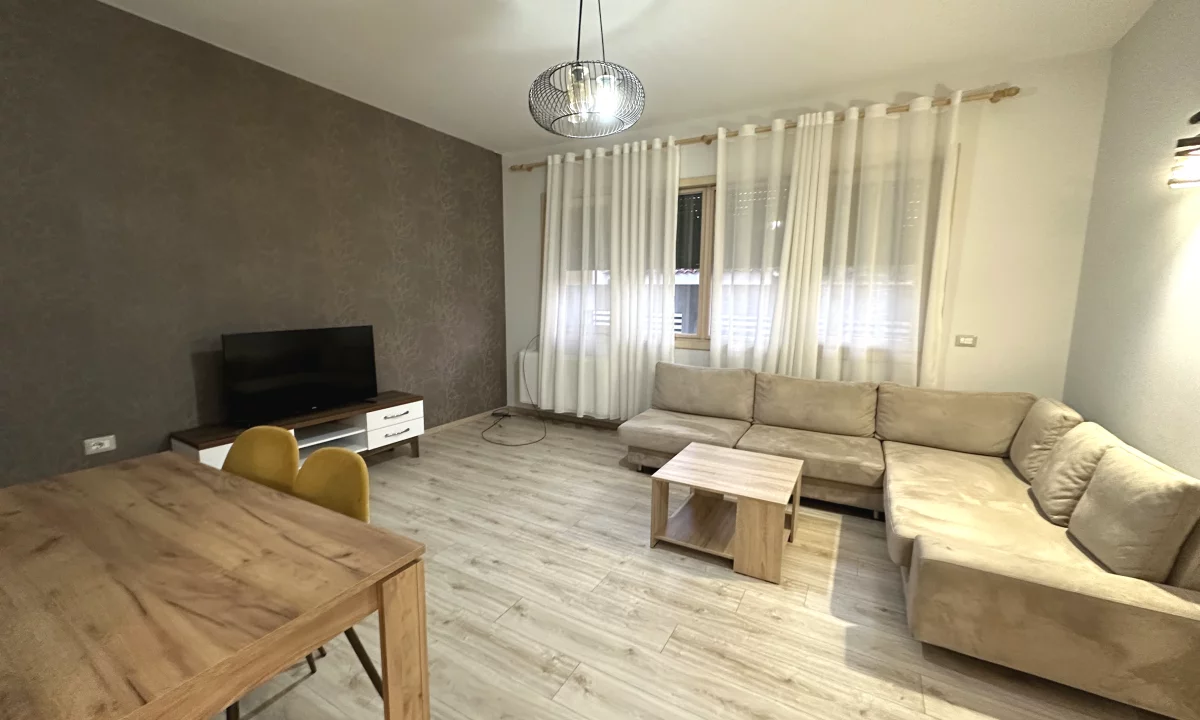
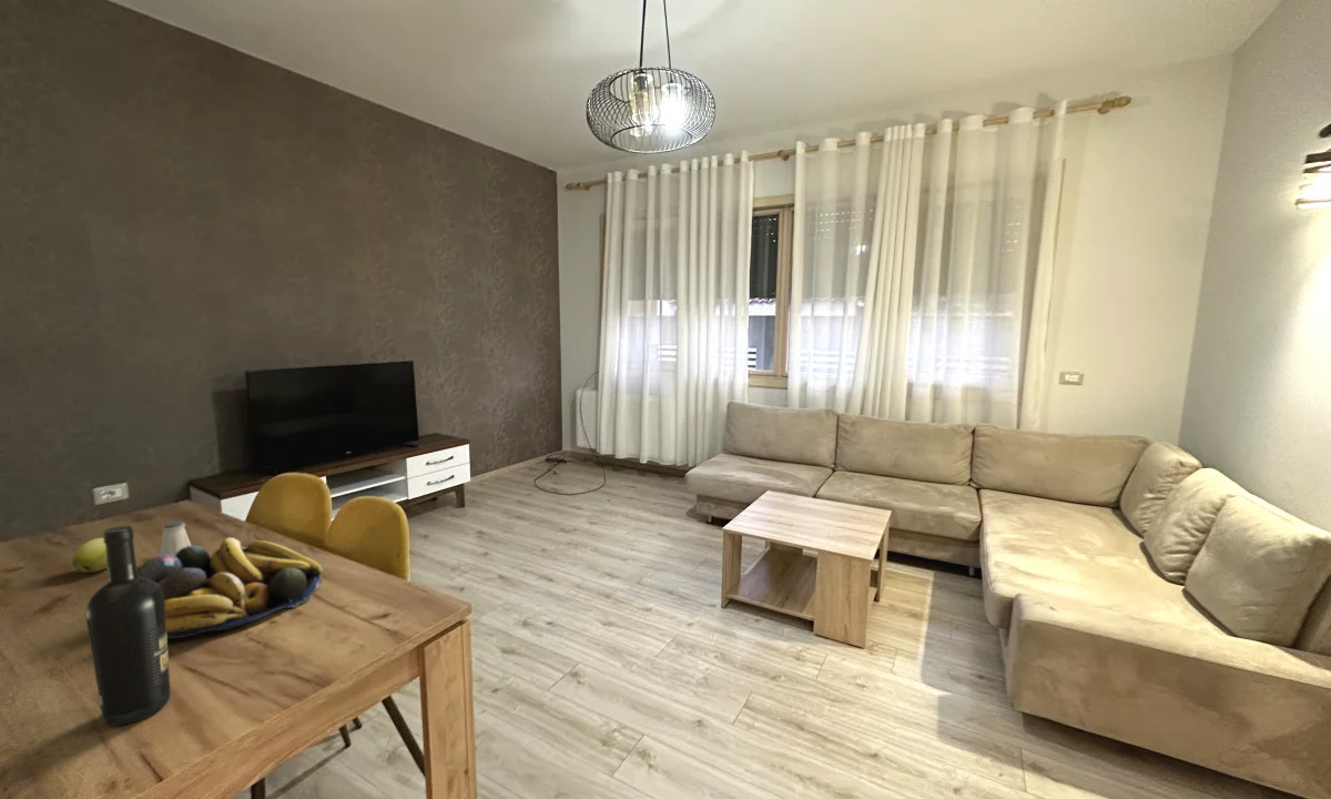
+ apple [71,537,108,574]
+ saltshaker [158,520,193,557]
+ wine bottle [84,525,172,727]
+ fruit bowl [136,536,324,639]
